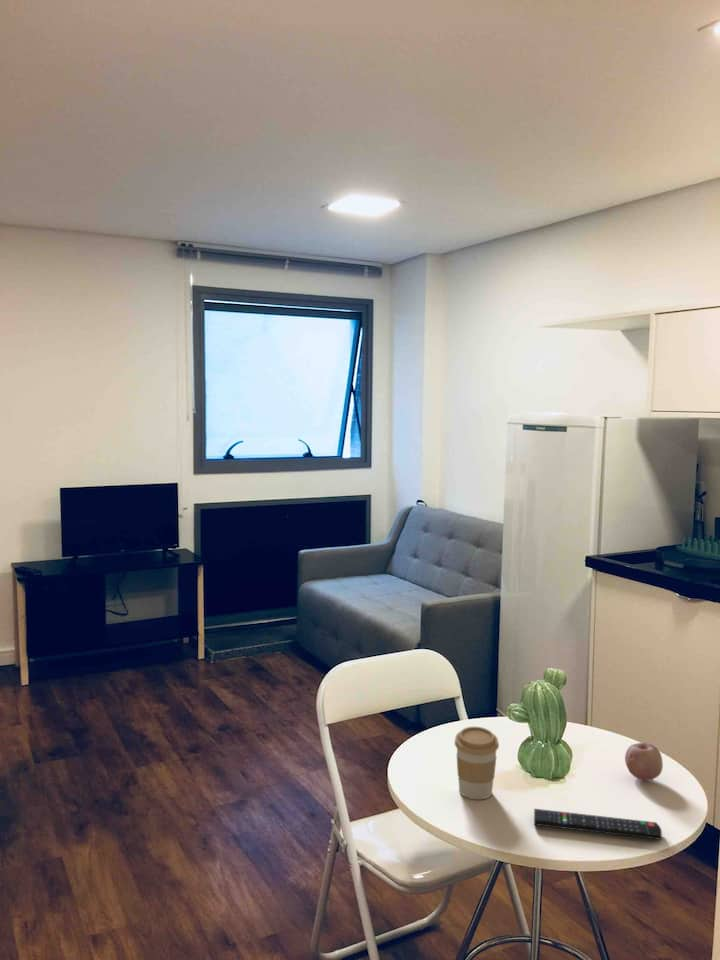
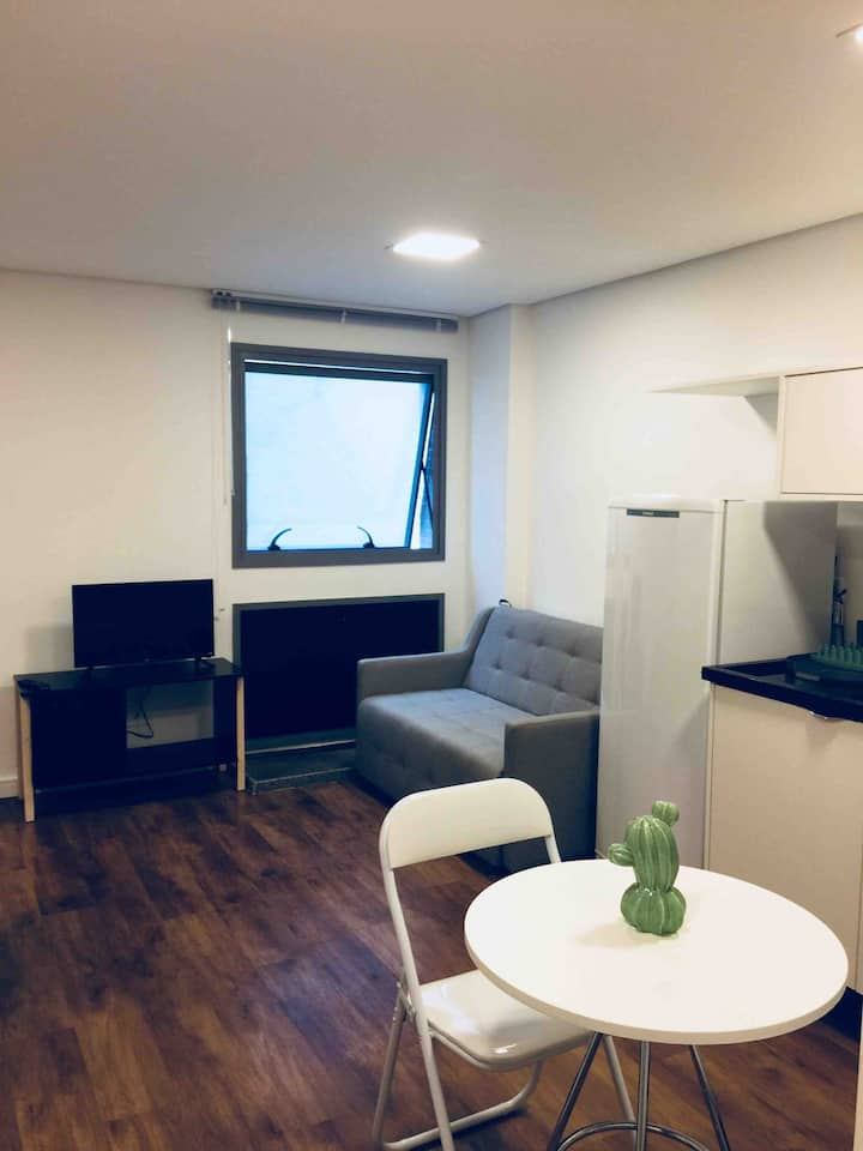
- fruit [624,741,664,782]
- remote control [533,808,663,841]
- coffee cup [454,726,500,800]
